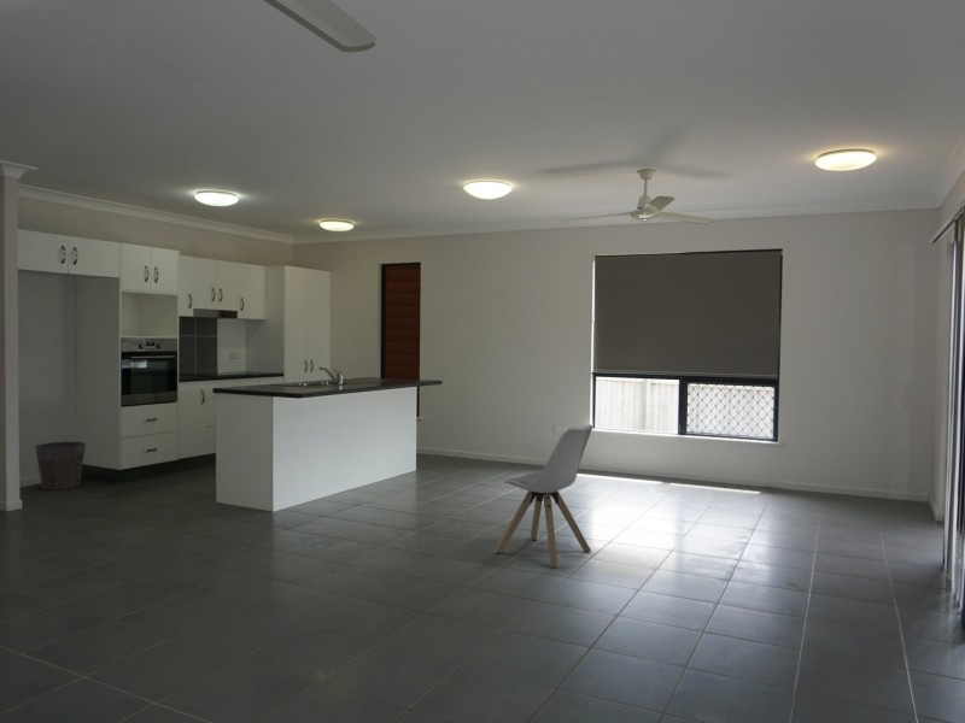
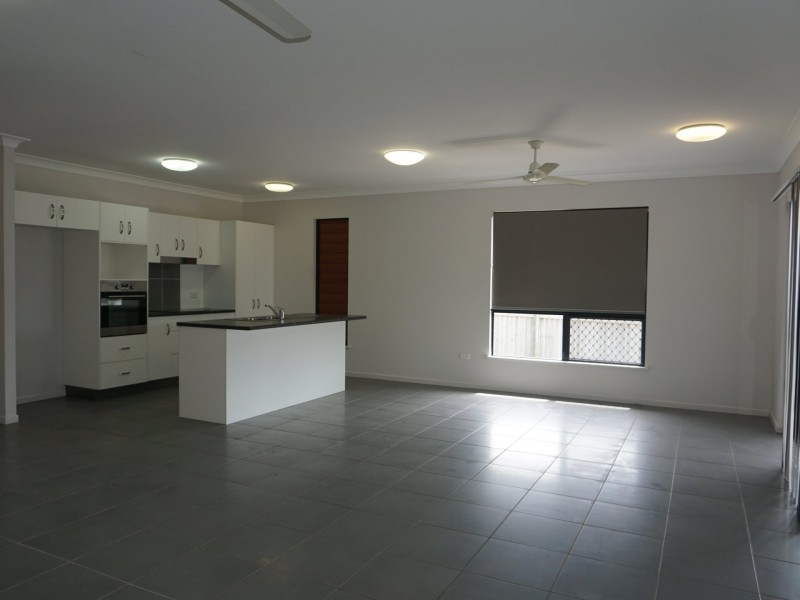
- chair [493,423,593,568]
- waste bin [34,441,87,490]
